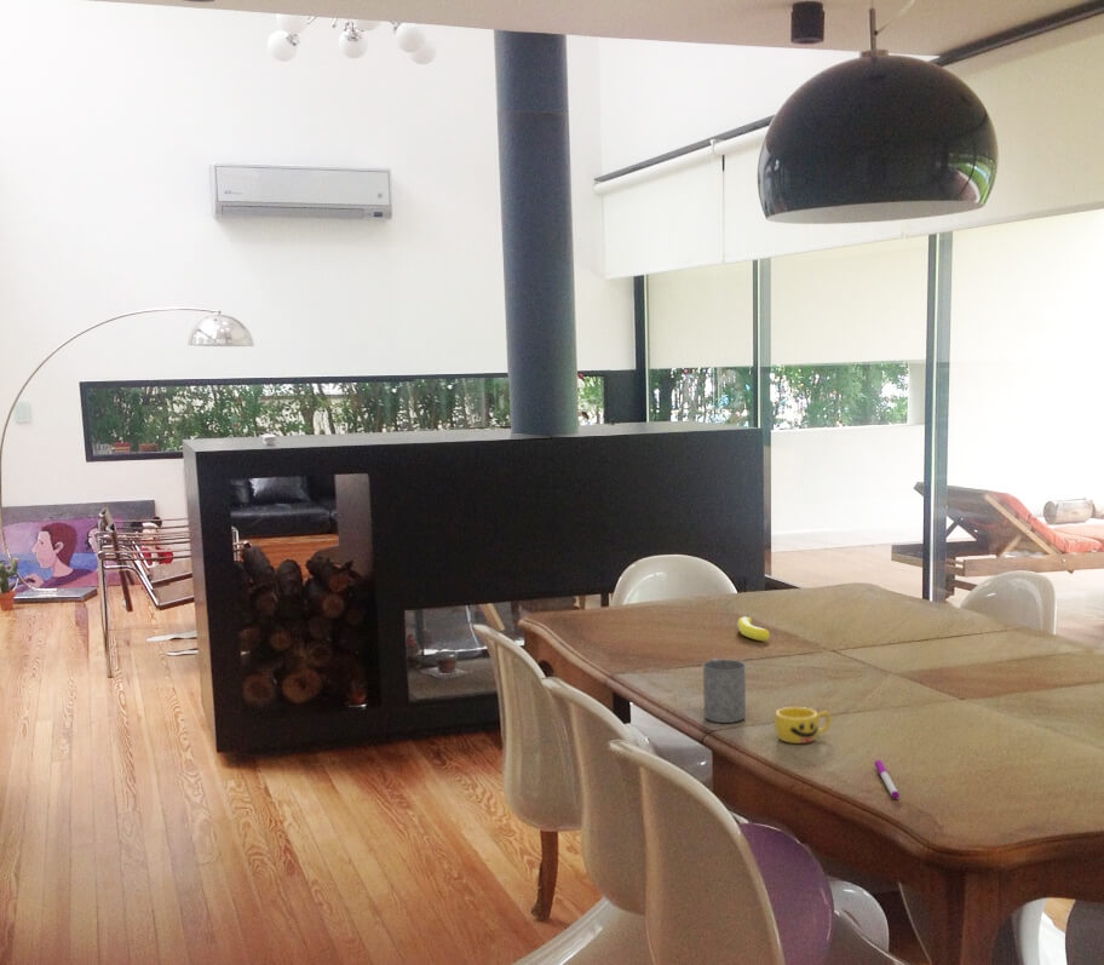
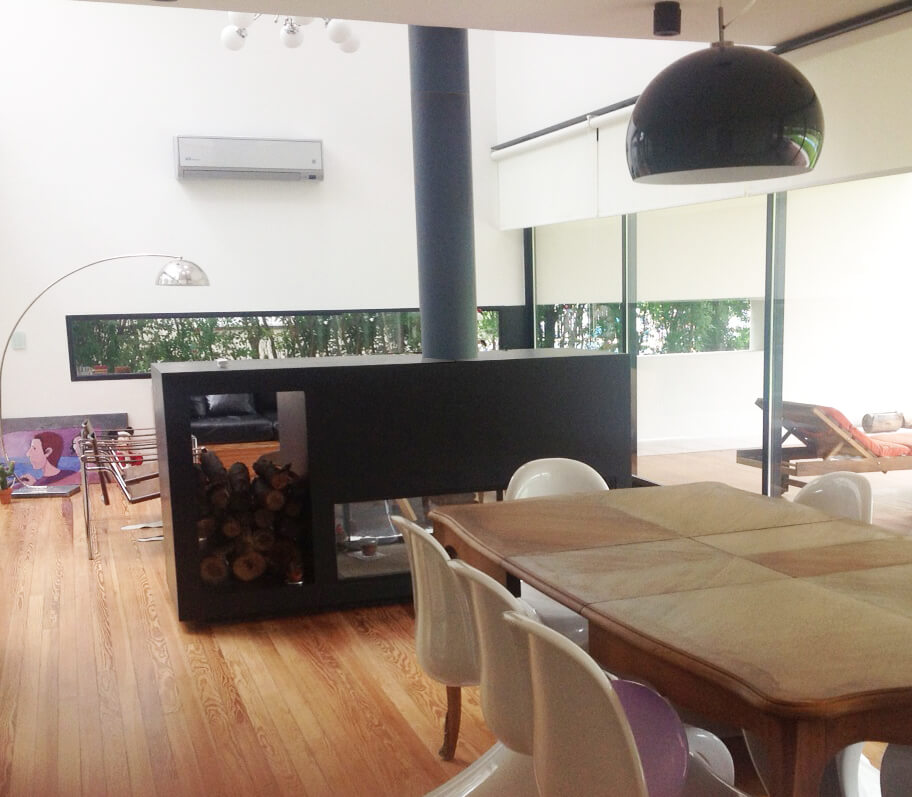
- cup [774,706,832,745]
- pen [873,759,901,800]
- mug [701,657,747,724]
- banana [736,615,771,642]
